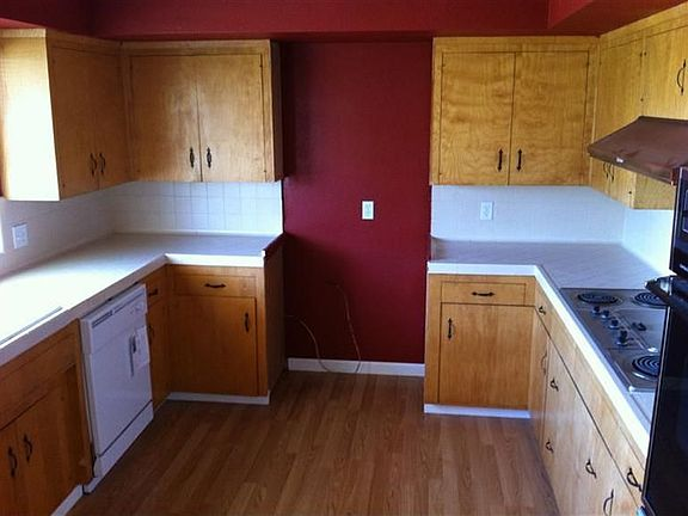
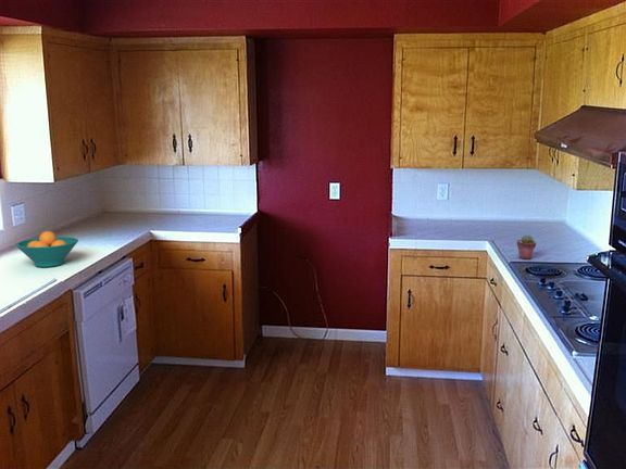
+ fruit bowl [14,230,79,268]
+ potted succulent [516,233,537,261]
